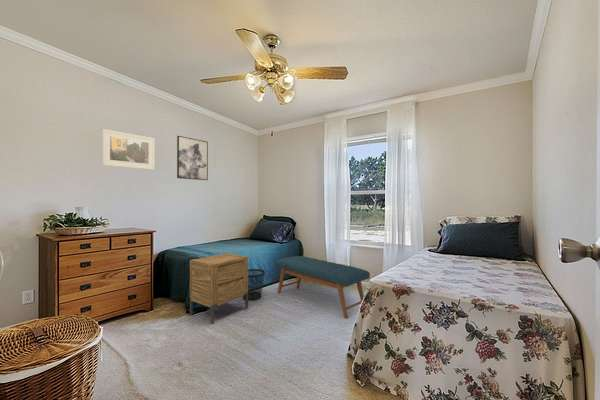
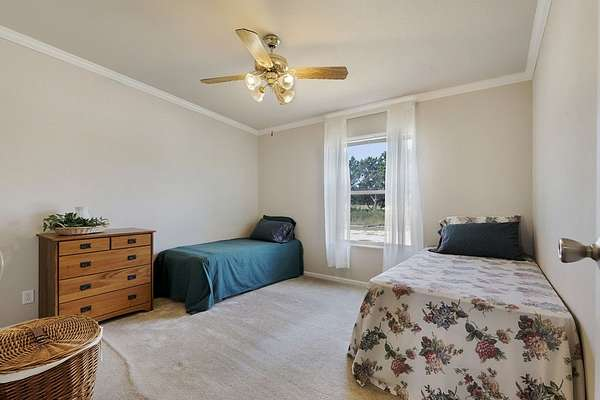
- wastebasket [242,268,266,301]
- wall art [176,135,209,181]
- nightstand [189,252,249,325]
- bench [274,255,371,320]
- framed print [101,128,155,171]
